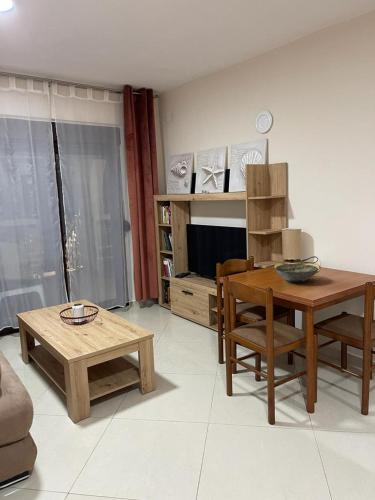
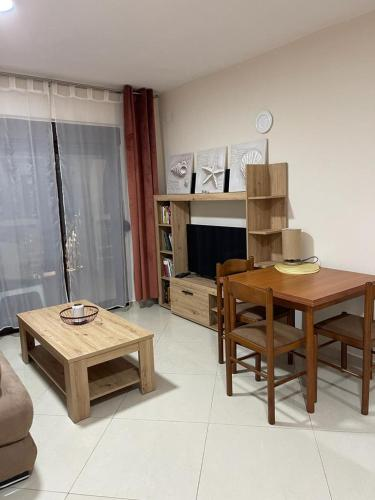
- bowl [274,263,319,283]
